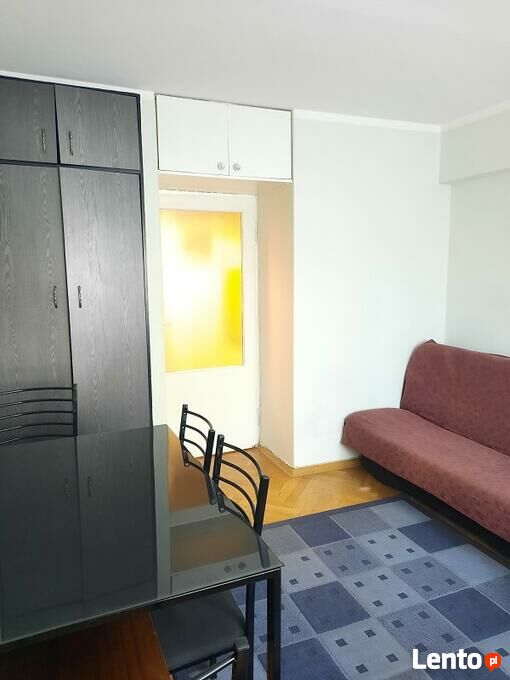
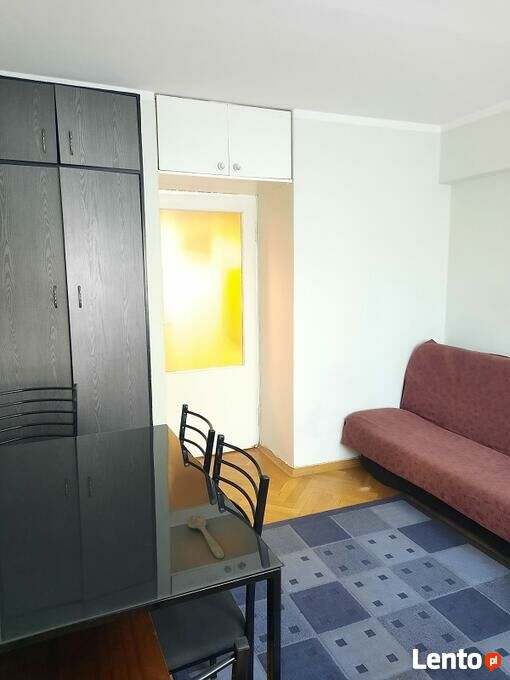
+ spoon [187,514,225,559]
